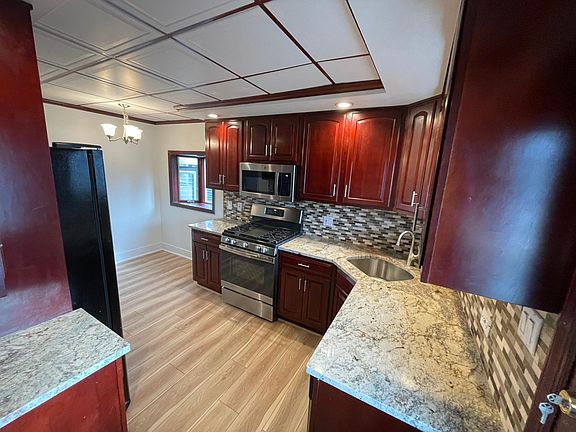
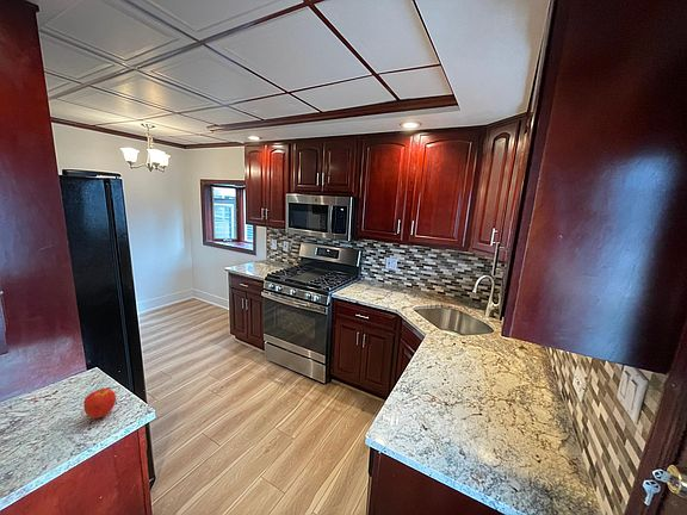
+ apple [82,387,117,420]
